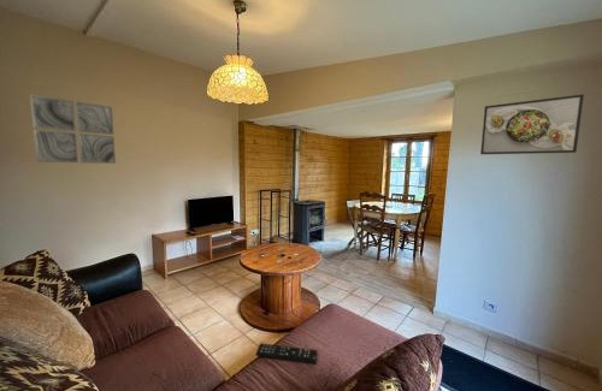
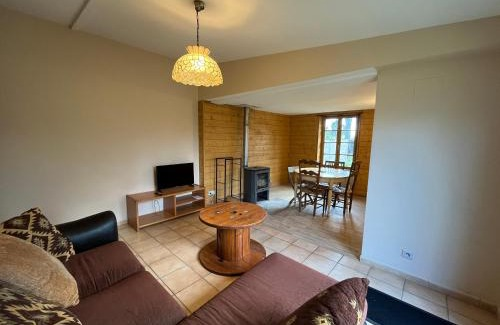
- remote control [254,342,319,365]
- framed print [479,94,585,155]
- wall art [29,93,117,165]
